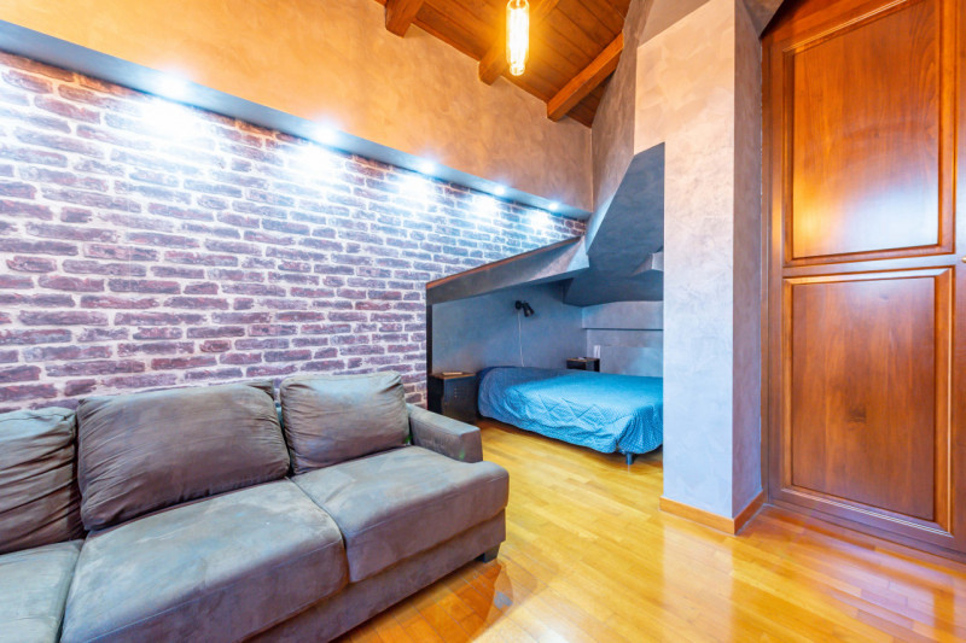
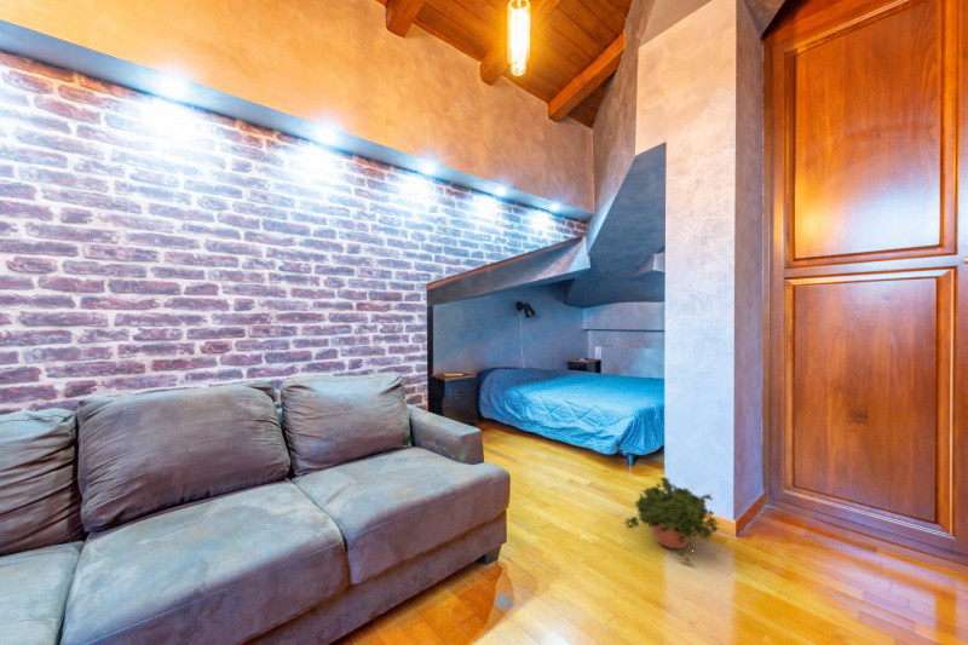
+ potted plant [623,476,722,564]
